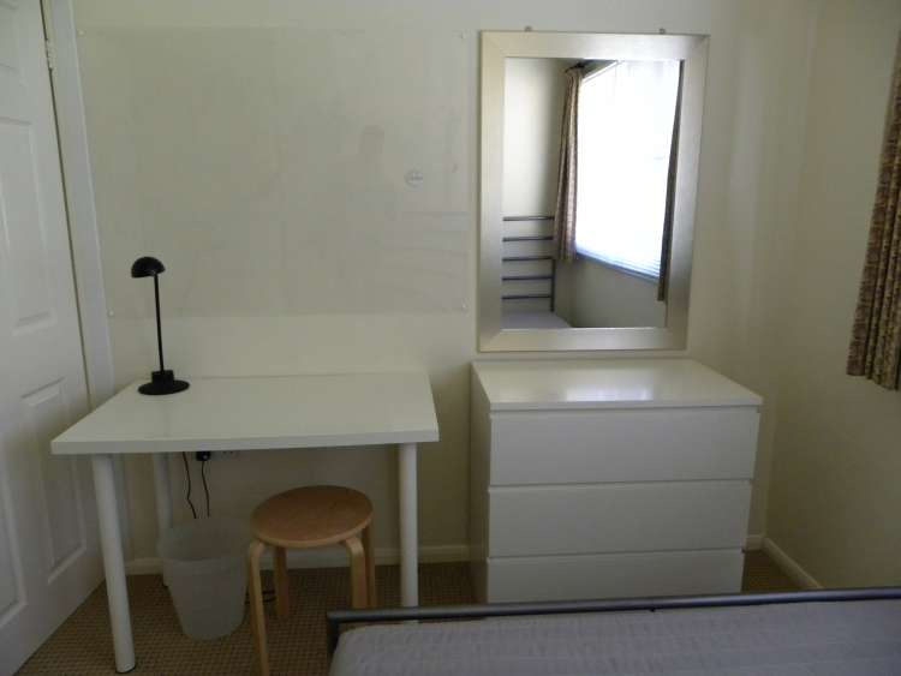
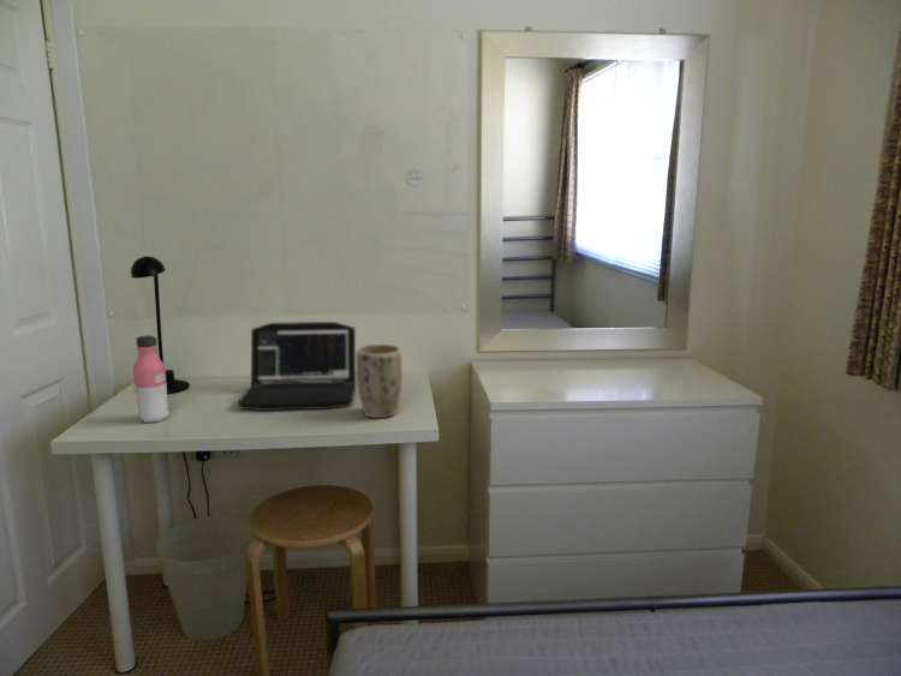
+ laptop [237,321,357,412]
+ water bottle [132,334,171,424]
+ plant pot [356,343,404,419]
